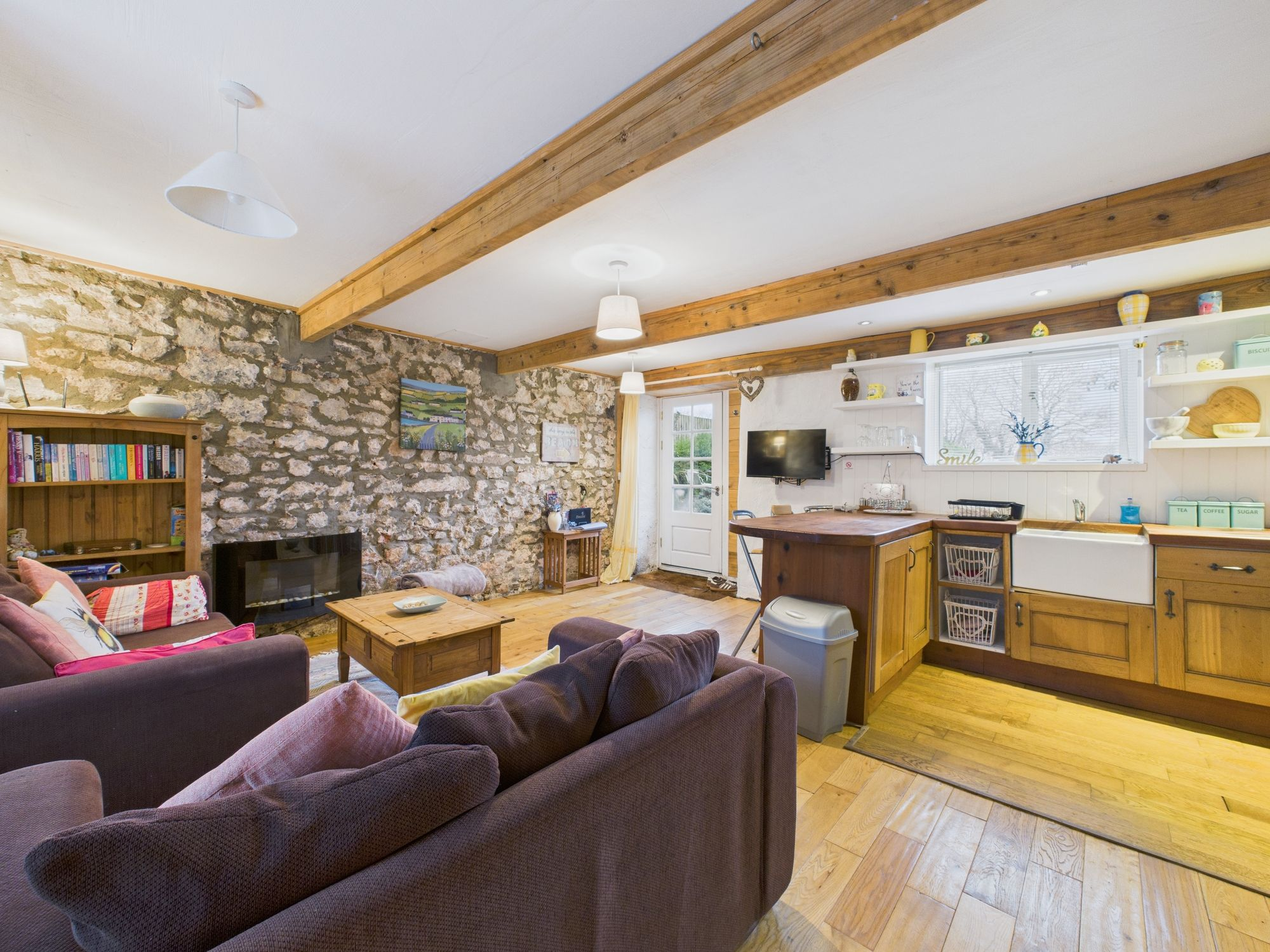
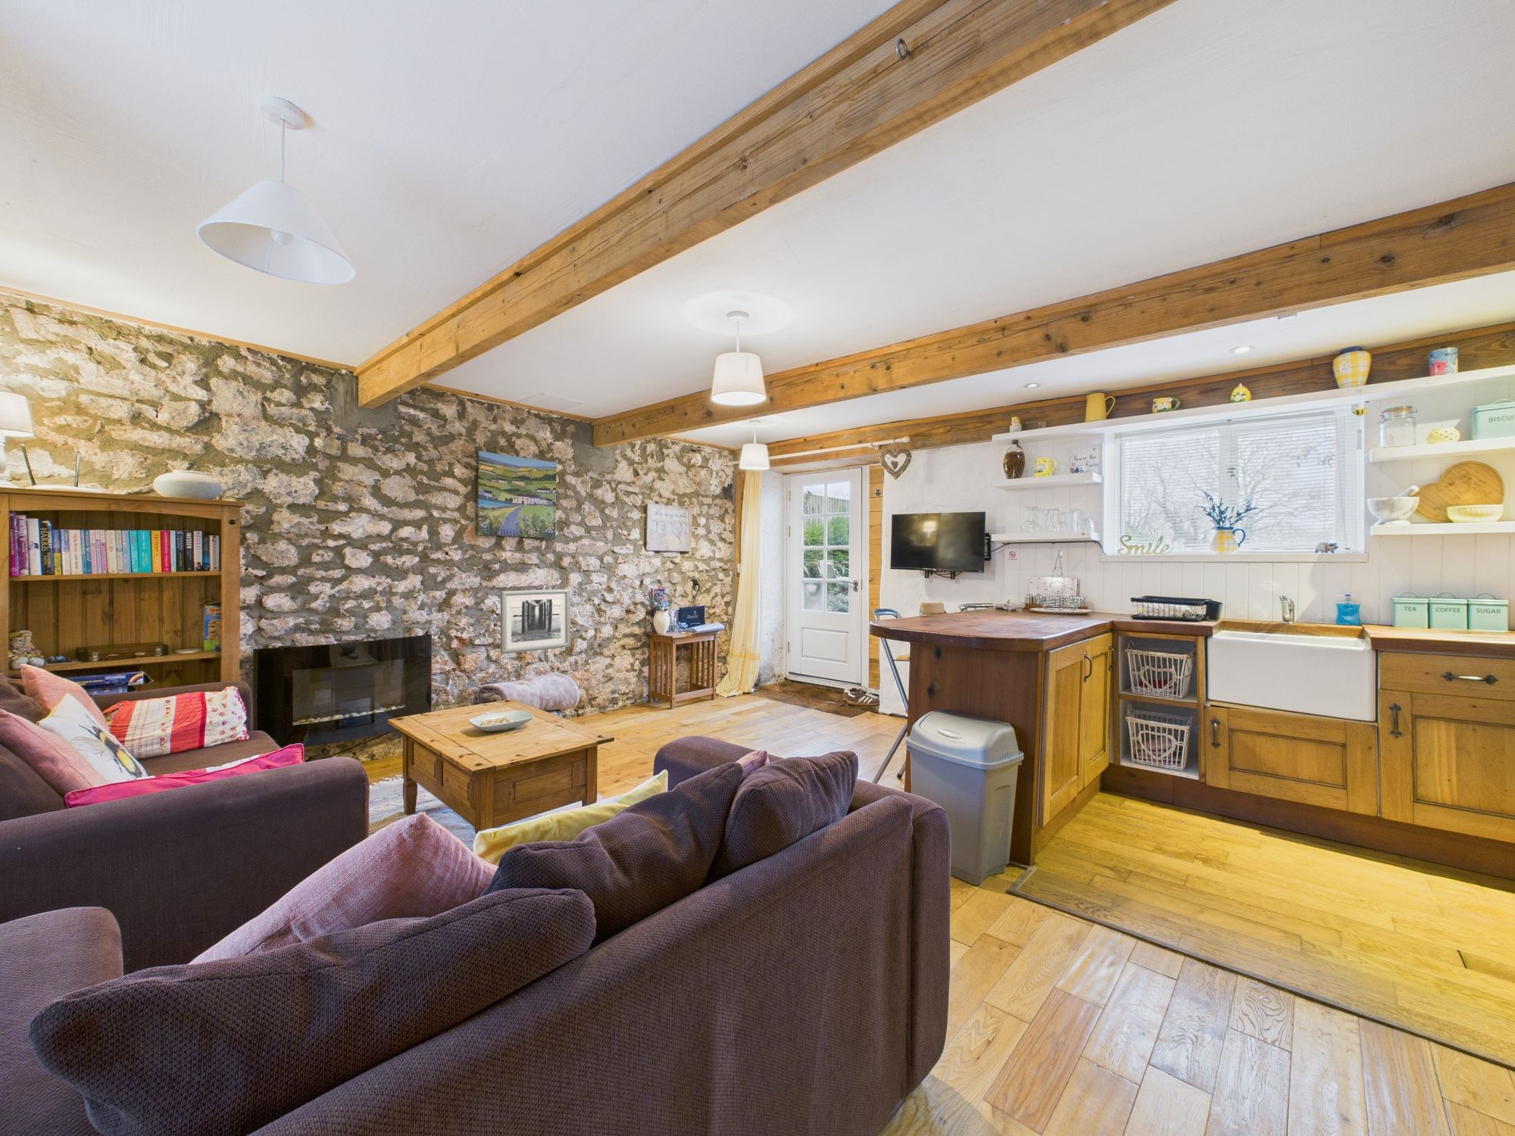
+ wall art [500,588,571,655]
